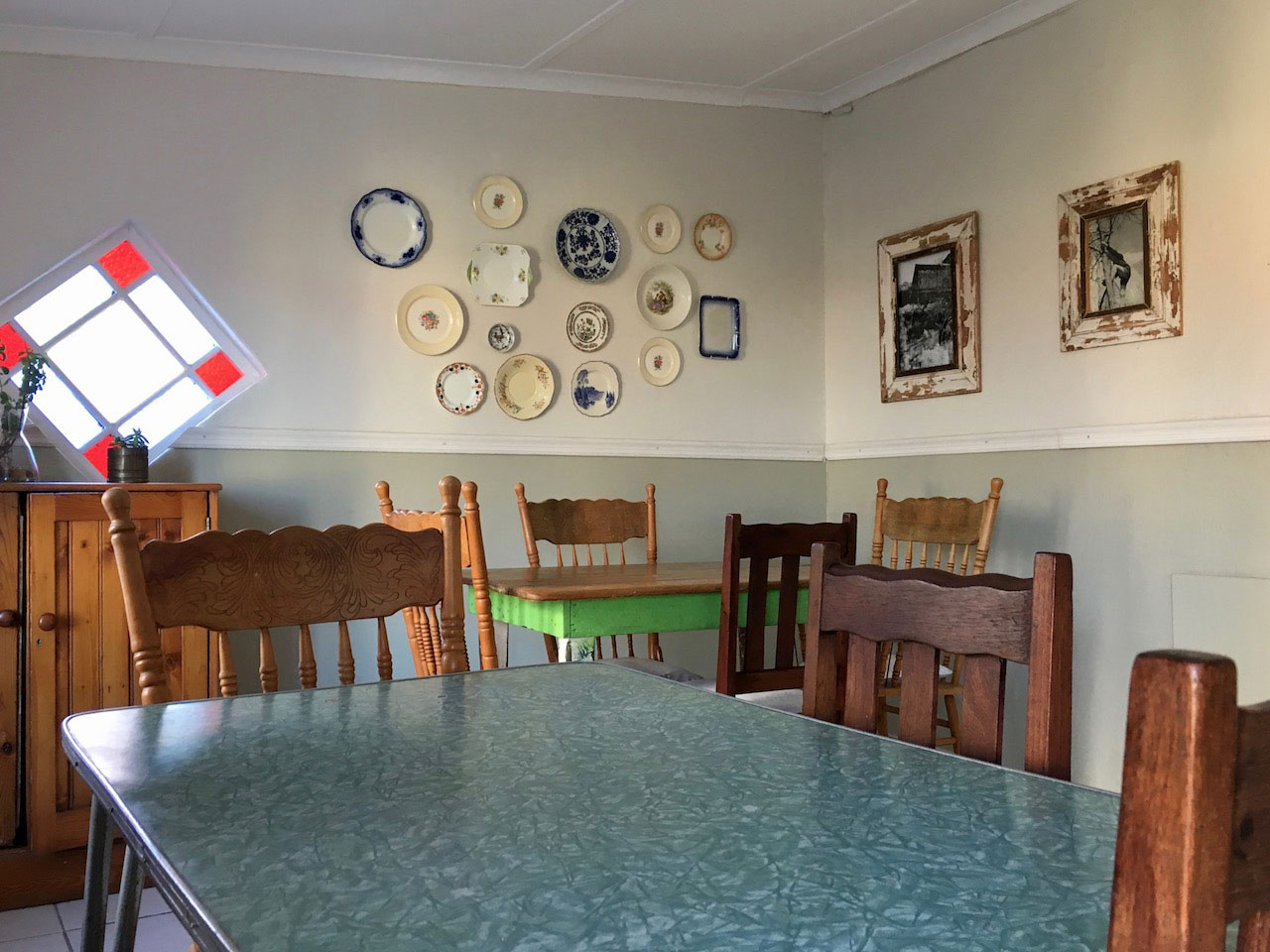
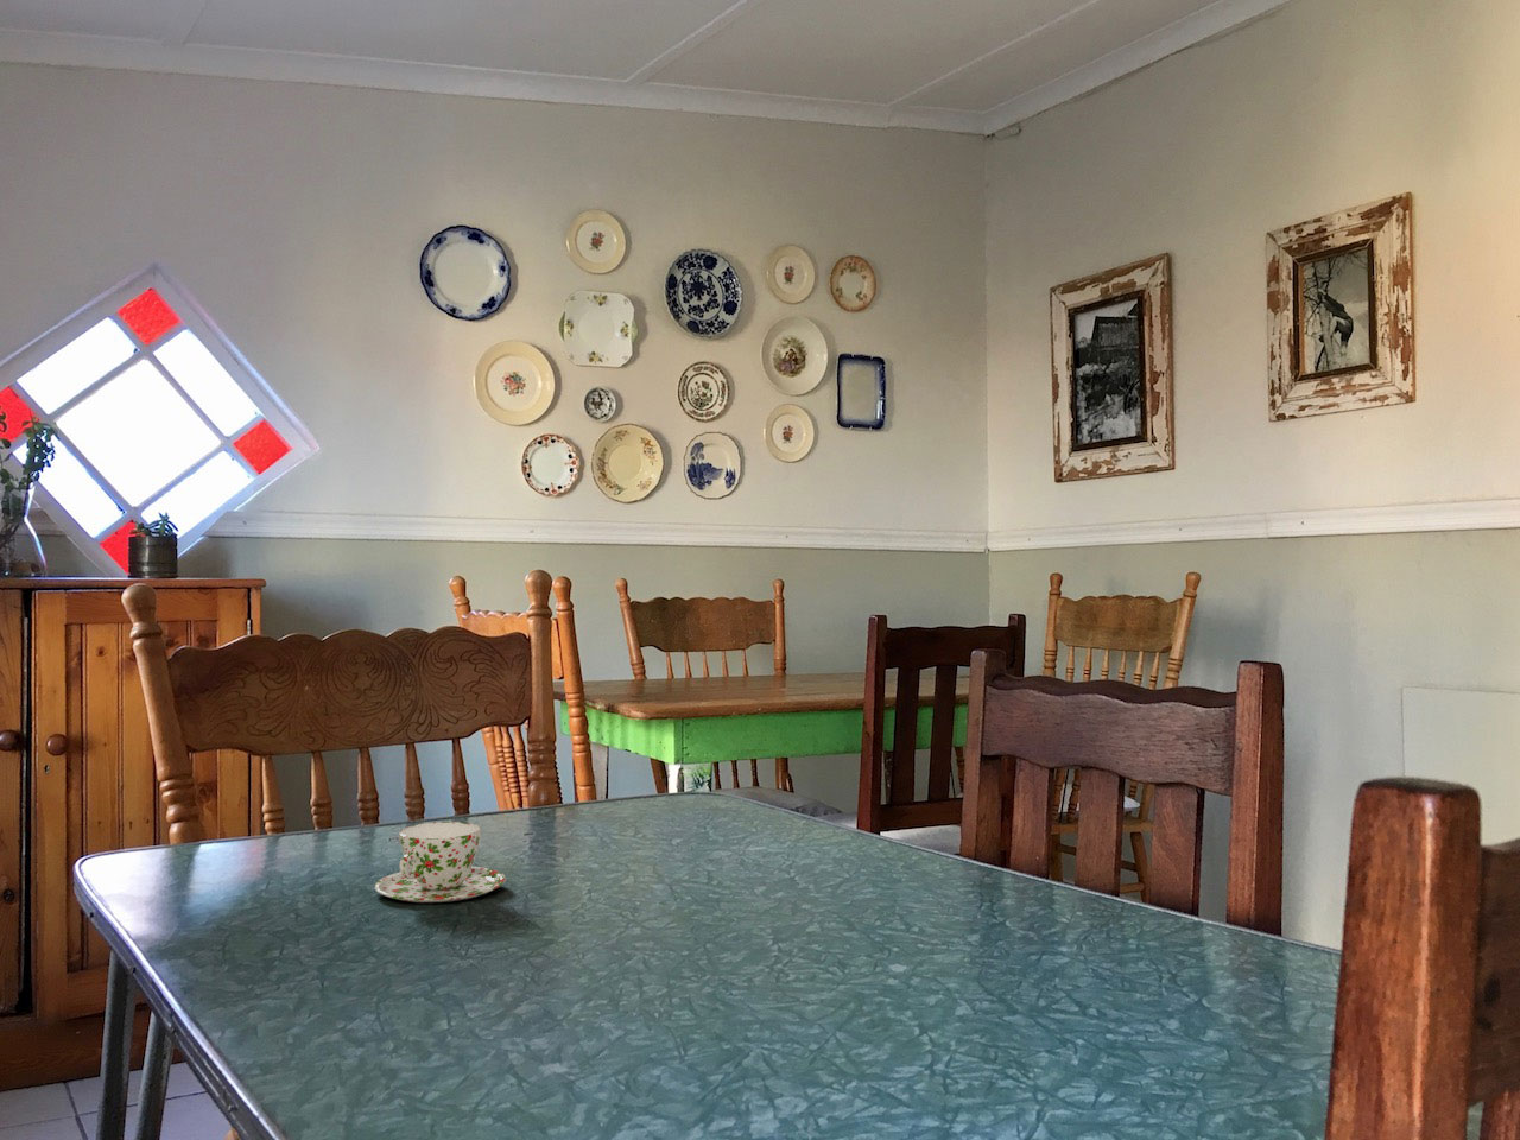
+ teacup [375,820,507,904]
